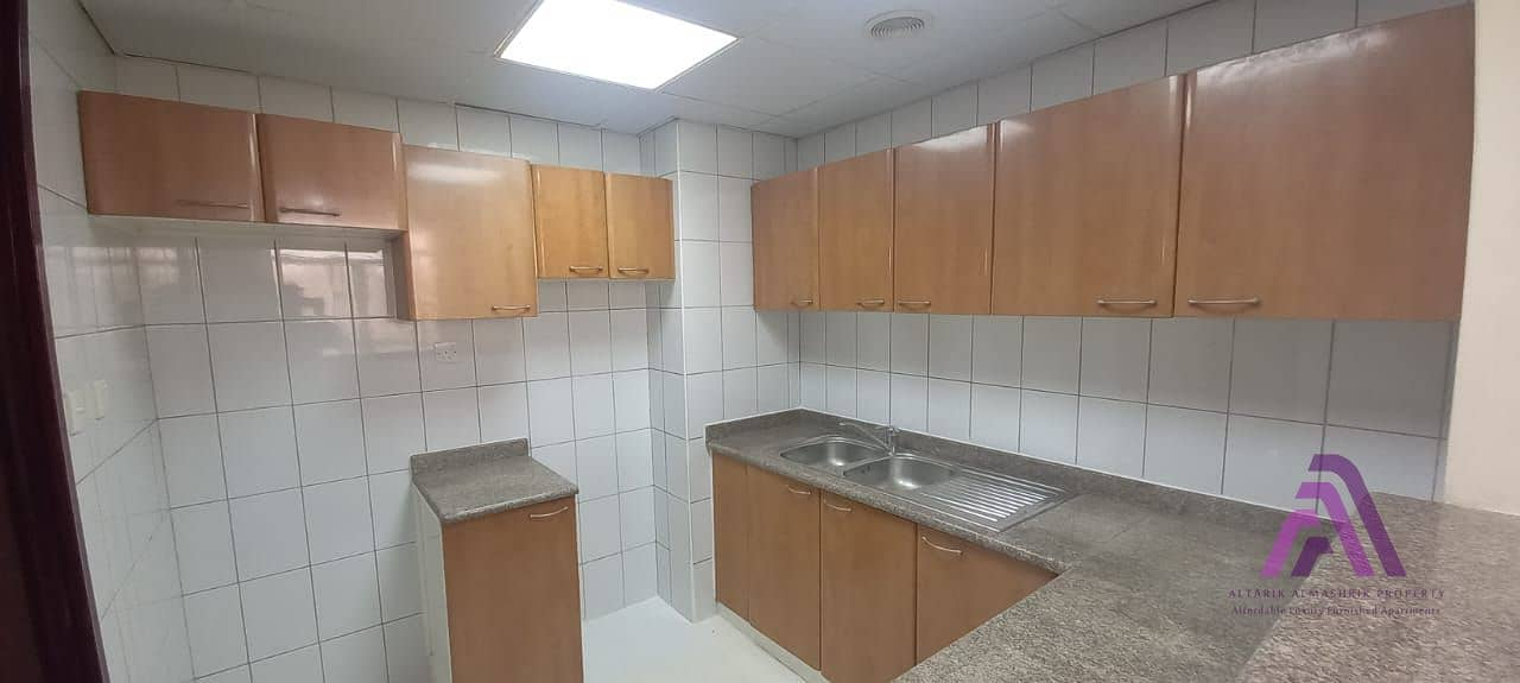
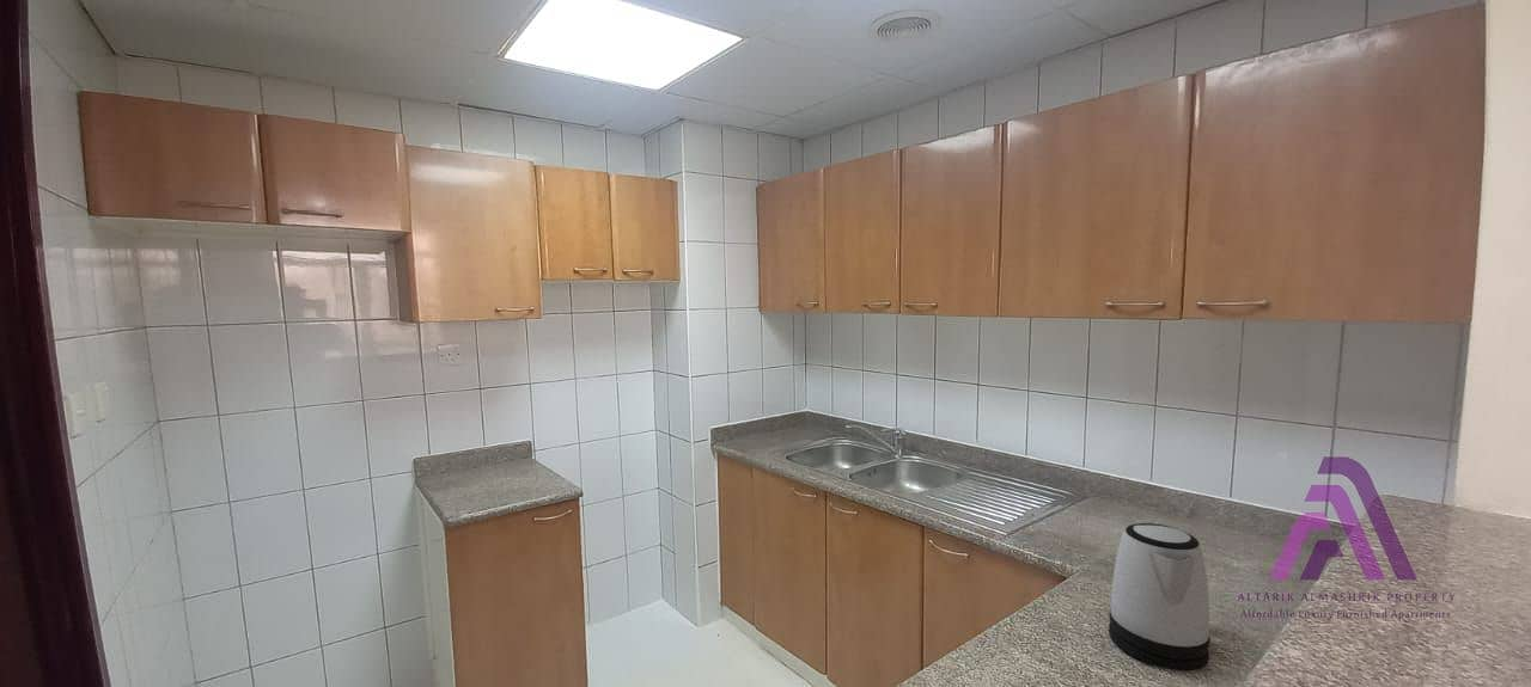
+ kettle [1108,522,1212,671]
